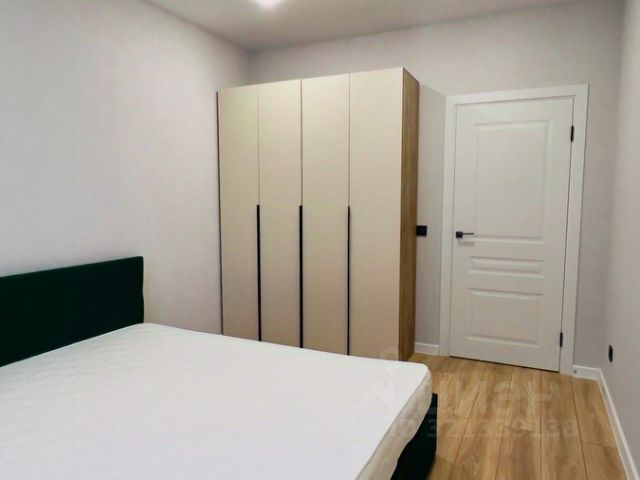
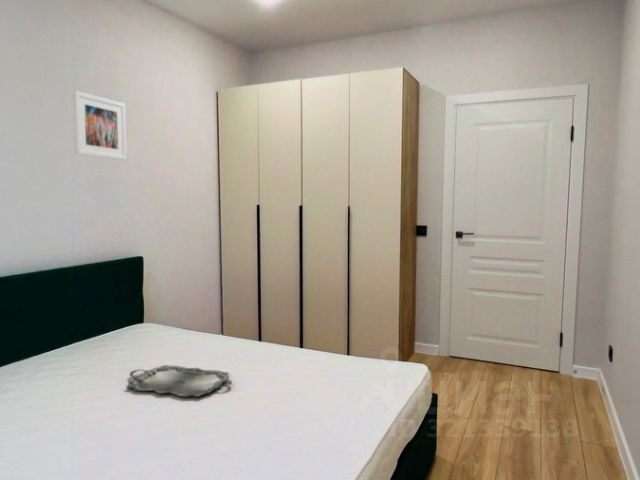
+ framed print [72,90,128,161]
+ serving tray [125,364,233,398]
